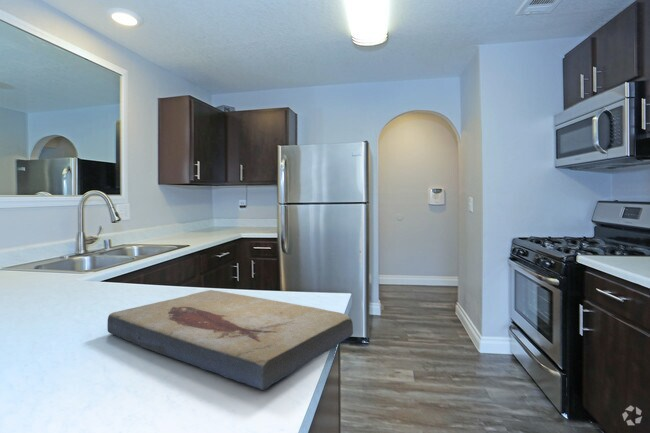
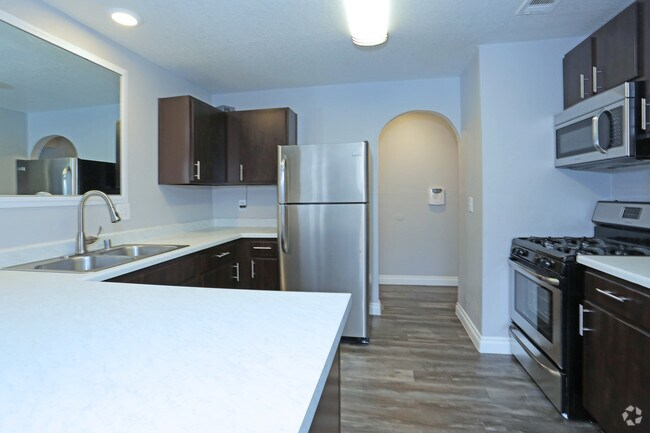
- fish fossil [106,289,354,391]
